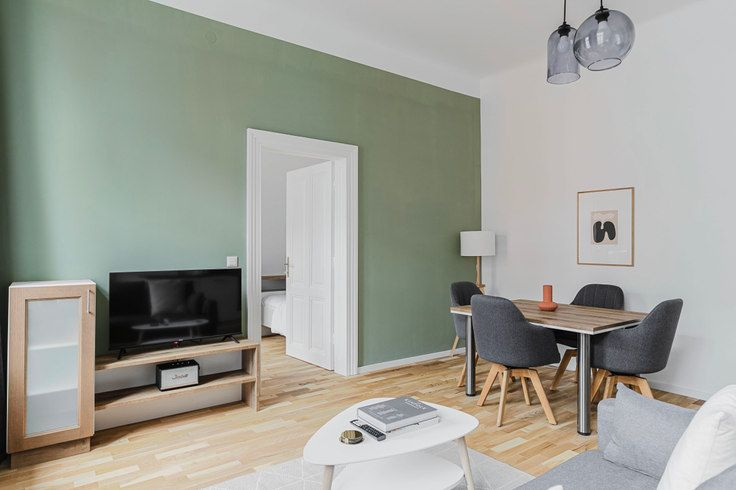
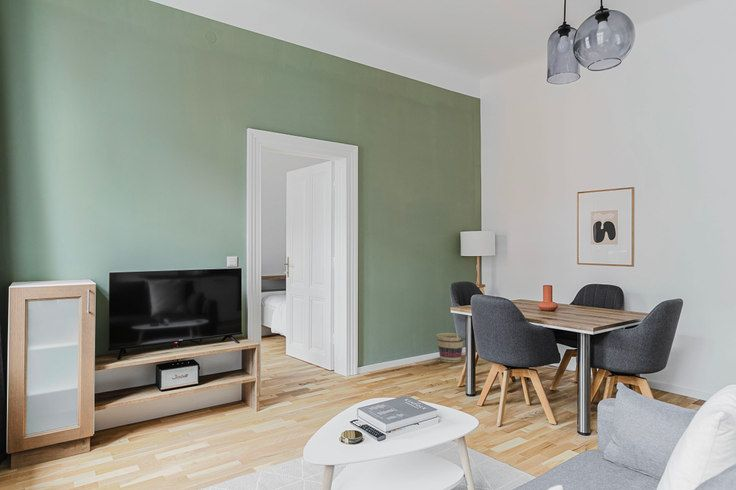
+ basket [436,332,464,363]
